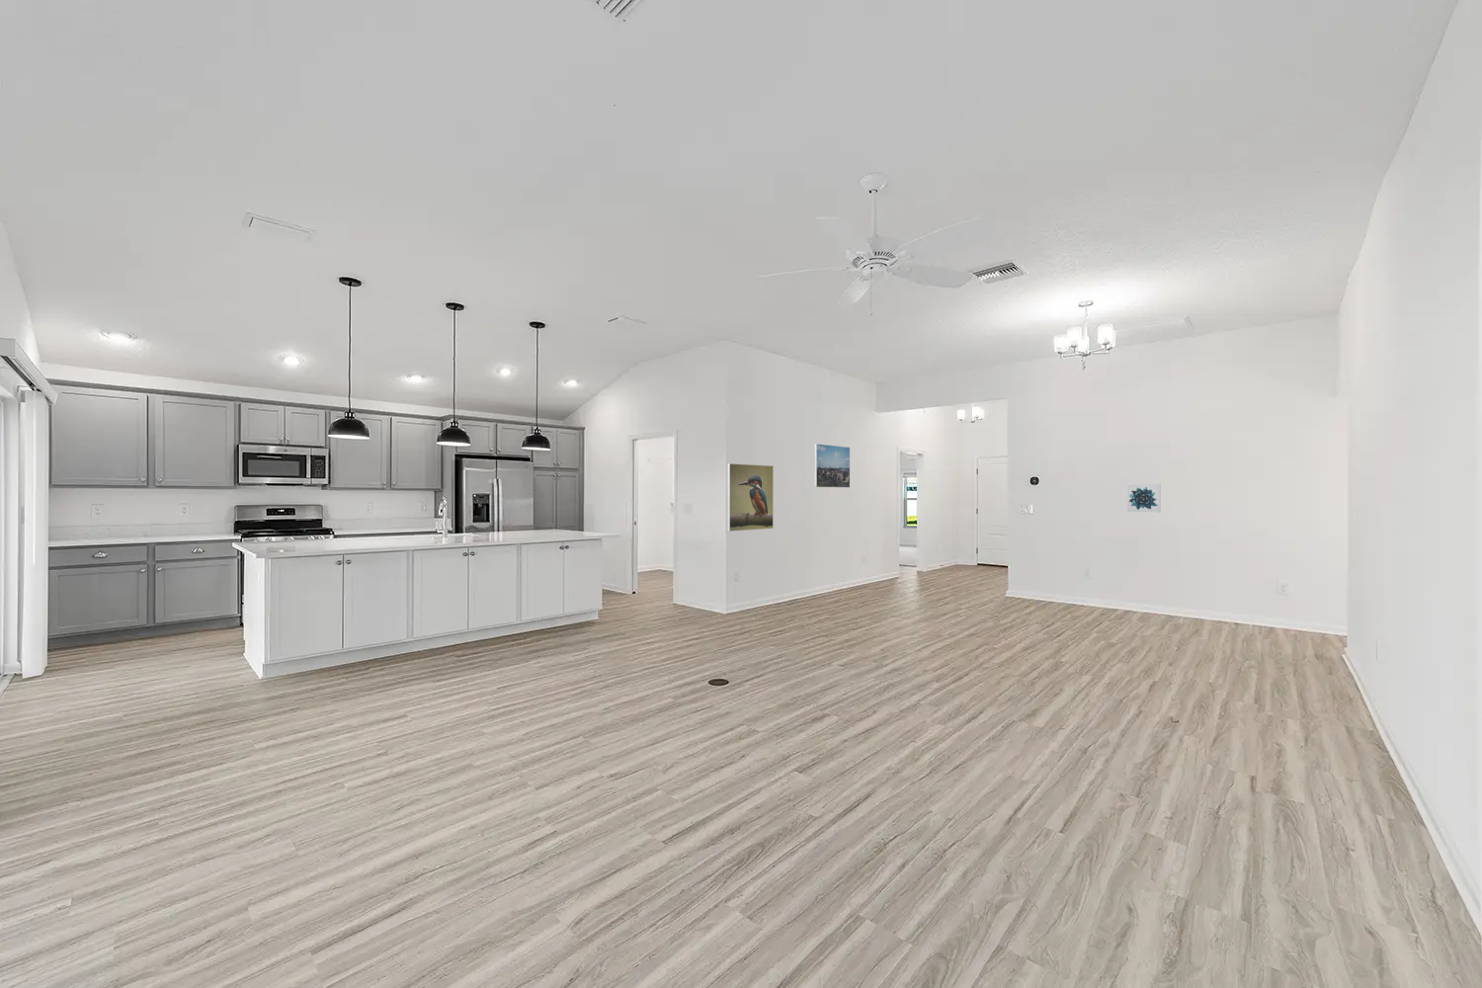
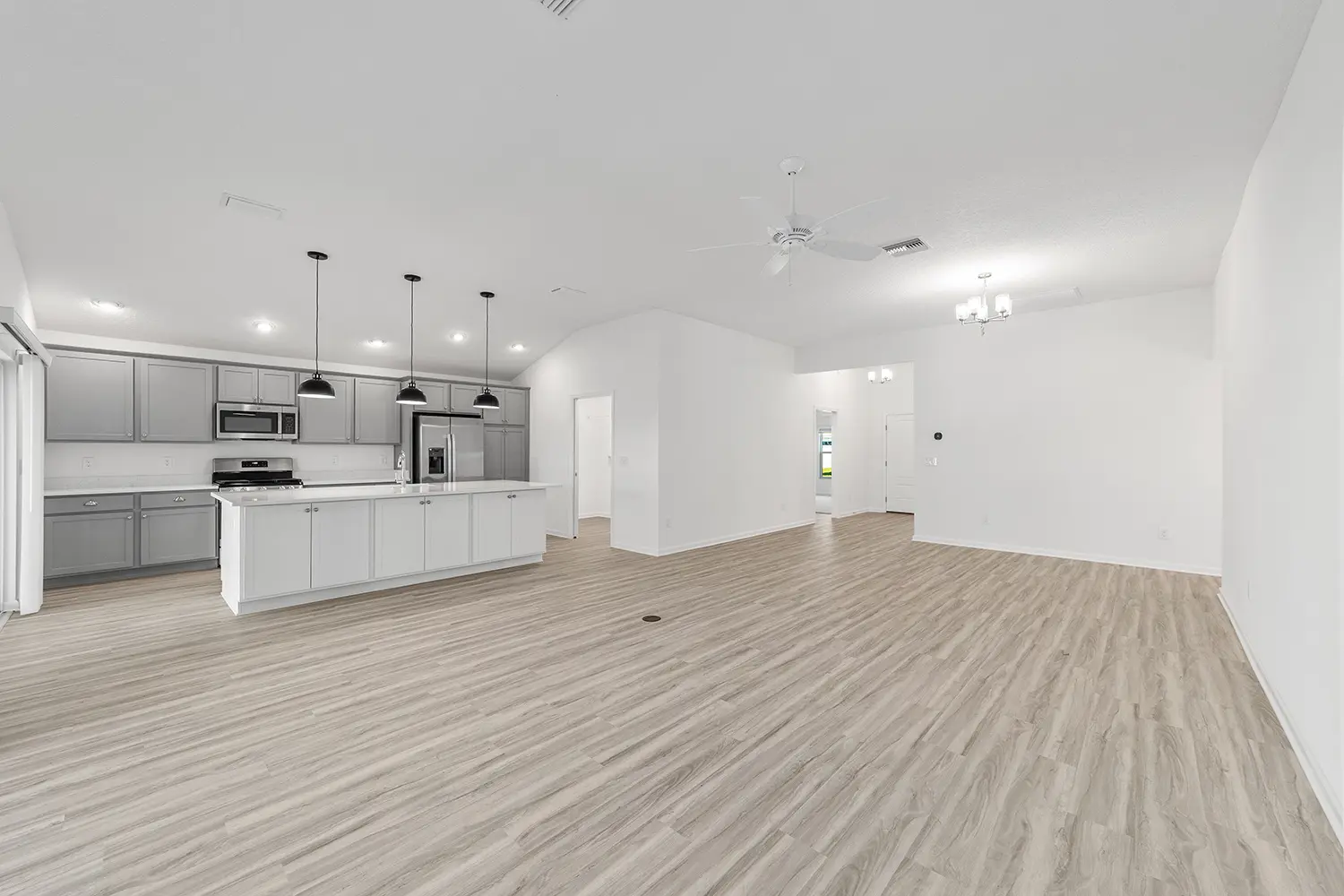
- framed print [813,442,850,490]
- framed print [727,462,774,533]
- wall art [1126,483,1162,513]
